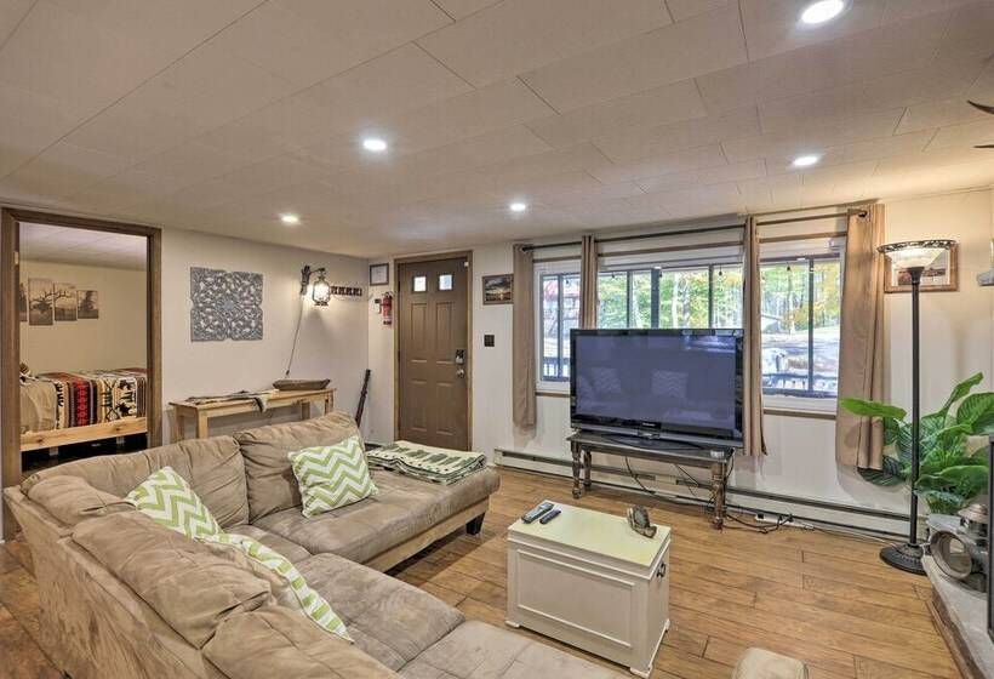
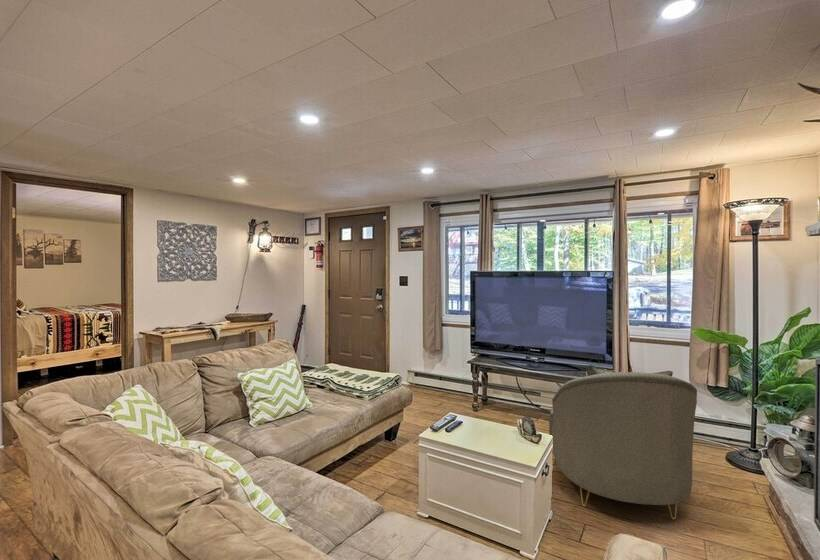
+ armchair [548,364,698,521]
